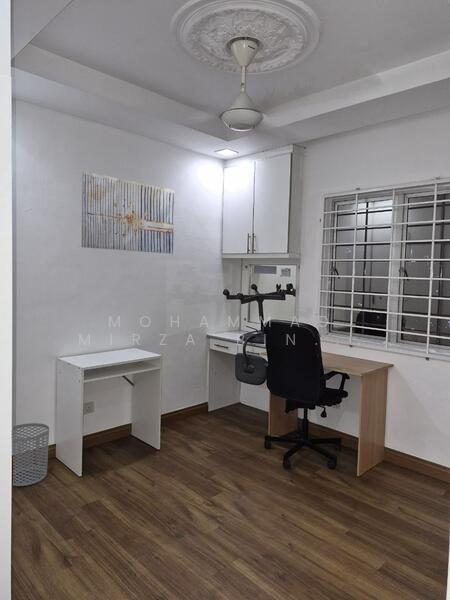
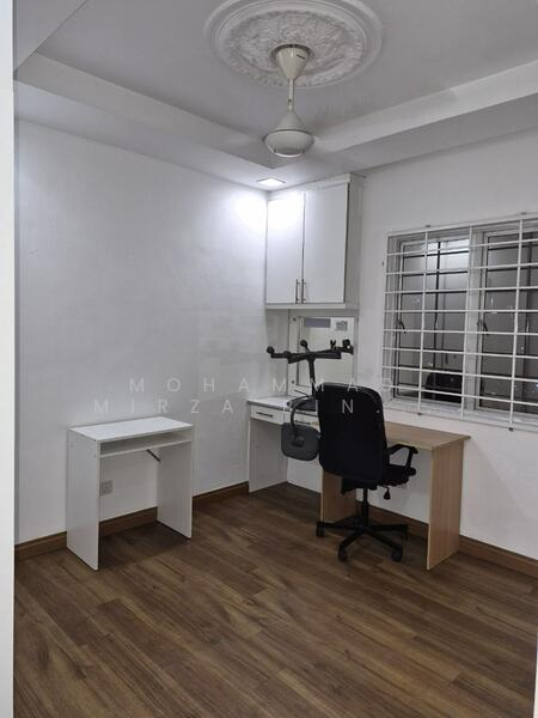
- wall art [81,170,175,255]
- waste bin [12,422,50,487]
